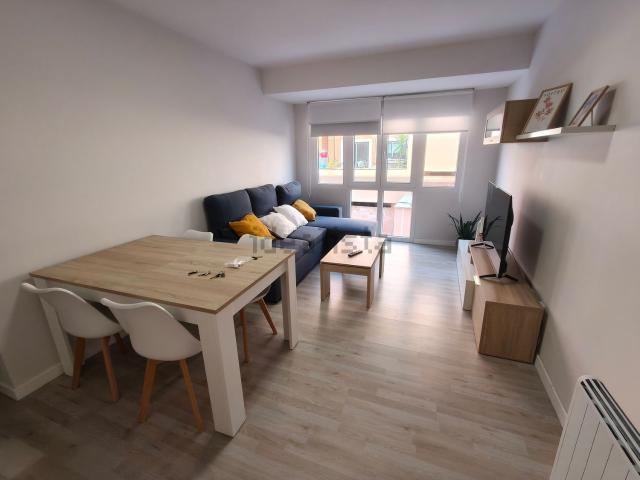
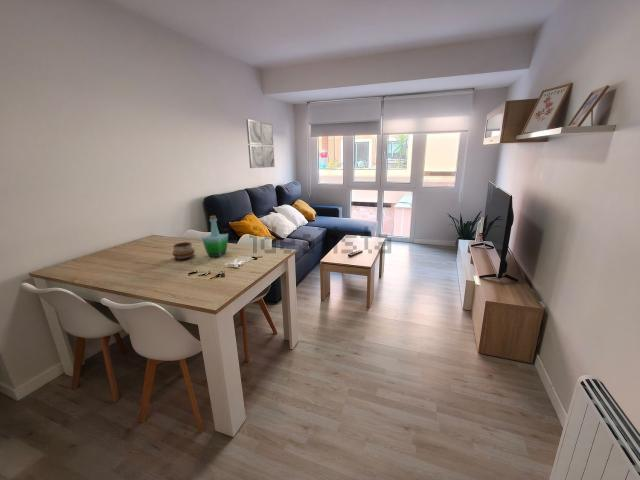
+ bottle [201,215,229,258]
+ wall art [245,118,276,169]
+ decorative bowl [172,241,196,261]
